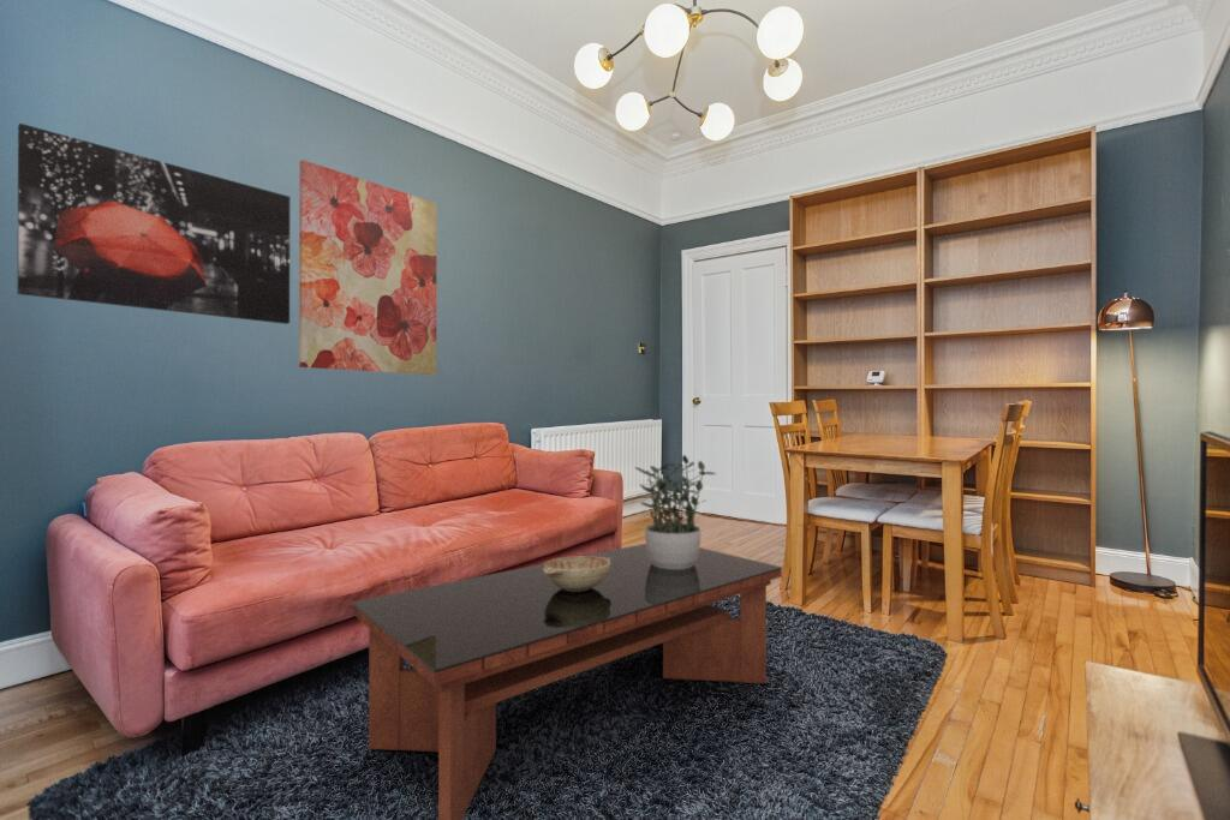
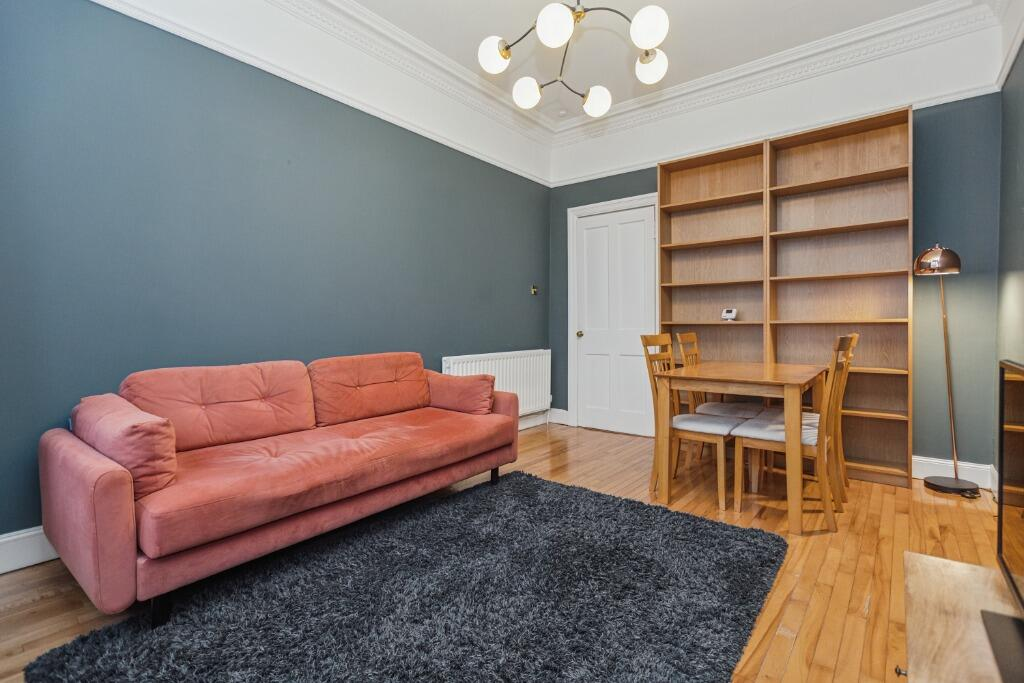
- wall art [16,122,291,325]
- coffee table [352,543,783,820]
- wall art [298,158,438,376]
- decorative bowl [543,555,611,592]
- potted plant [633,454,717,569]
